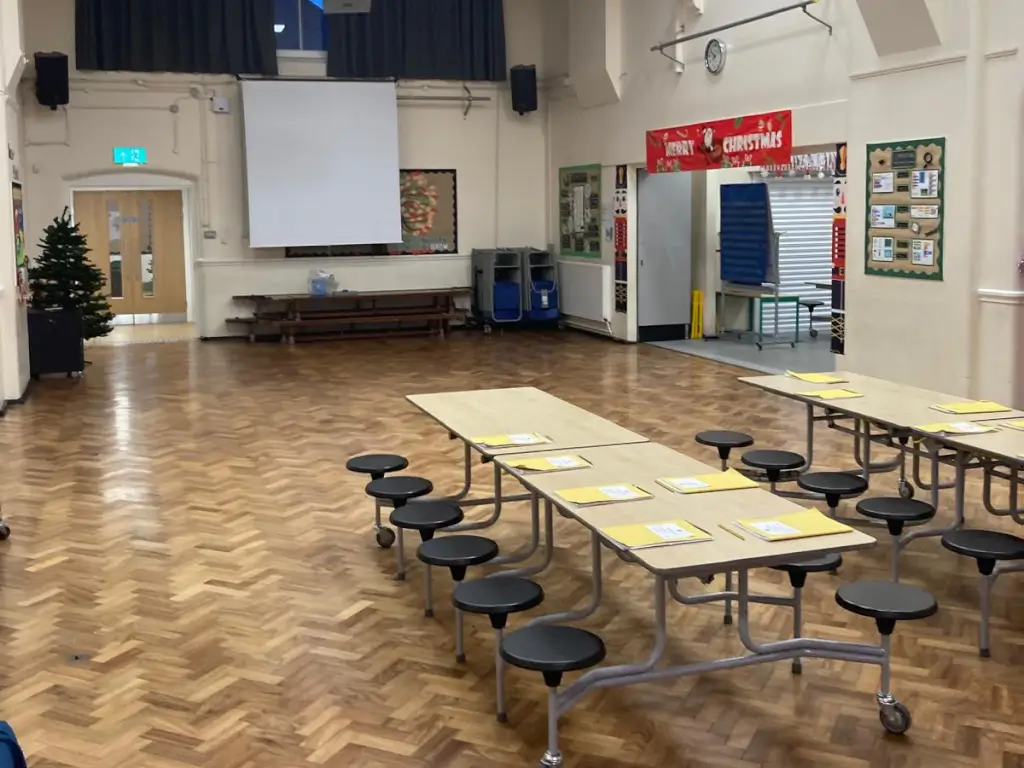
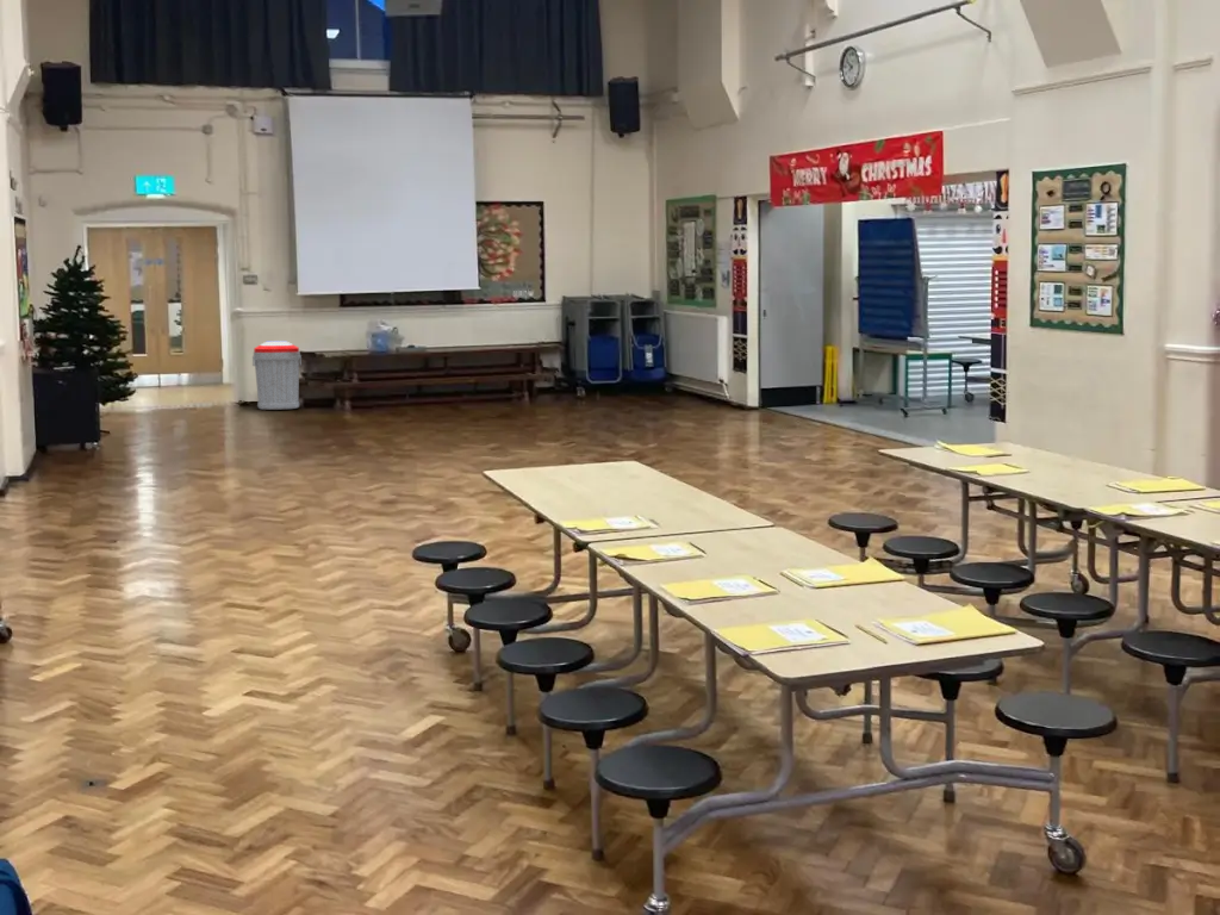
+ trash can [251,340,303,411]
